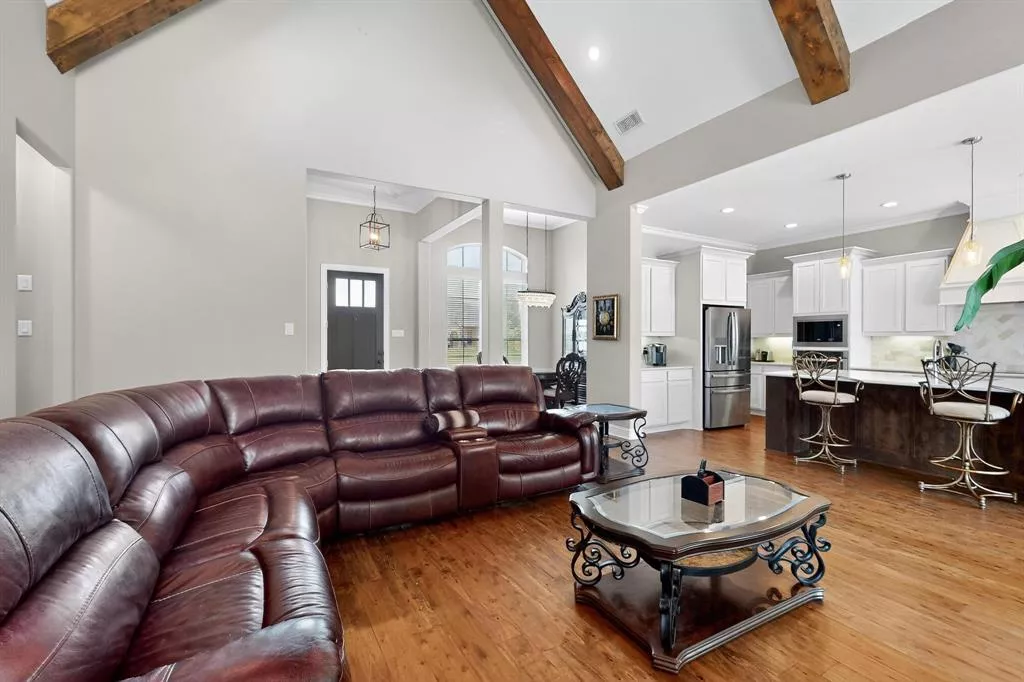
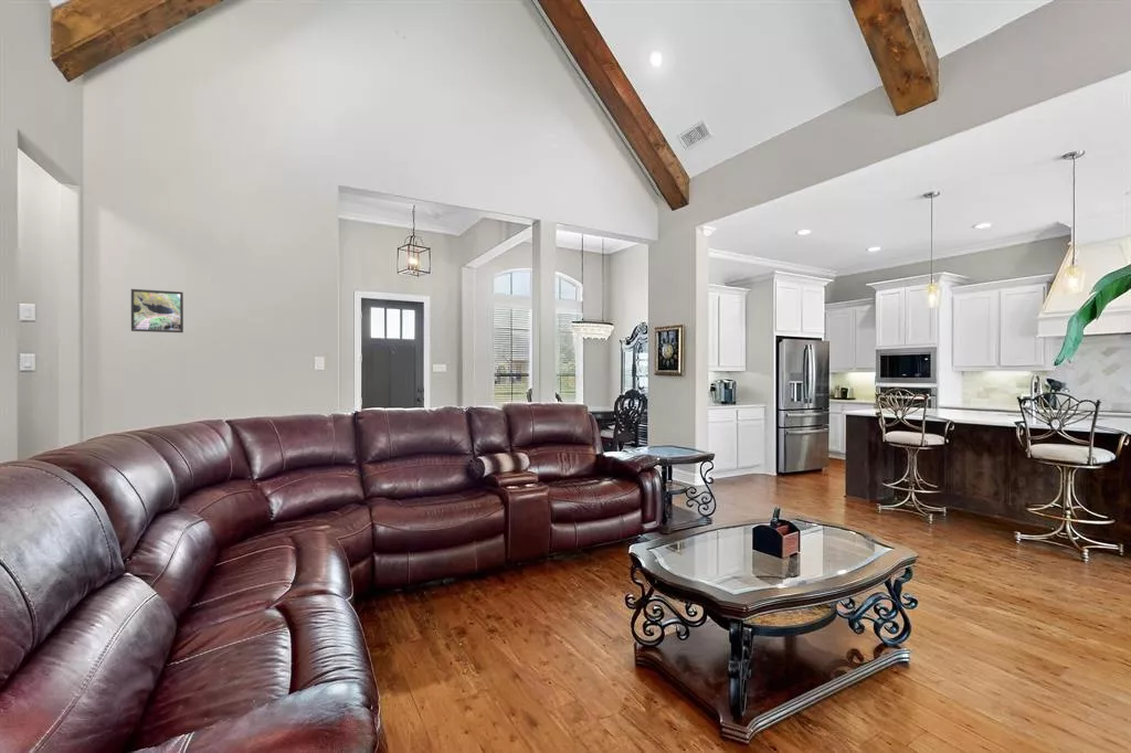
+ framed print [130,288,184,333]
